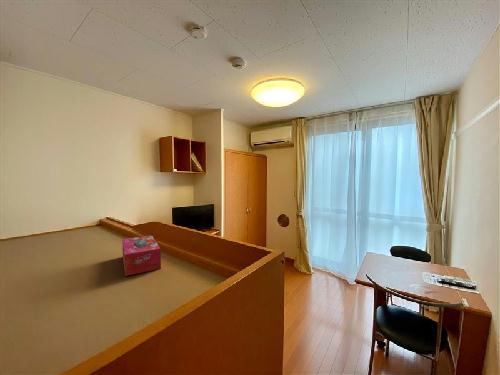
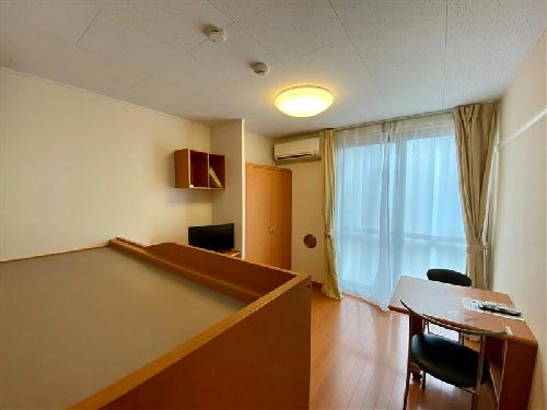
- tissue box [121,234,162,277]
